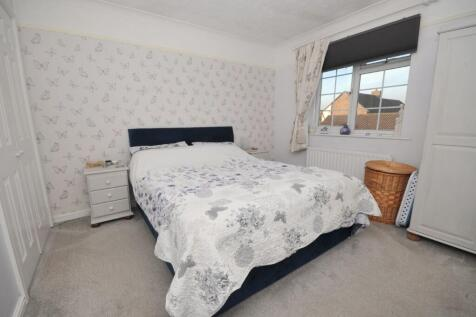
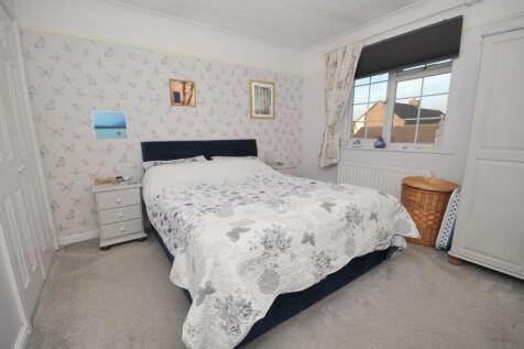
+ wall art [248,78,276,121]
+ wall art [167,78,197,108]
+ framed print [90,109,130,141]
